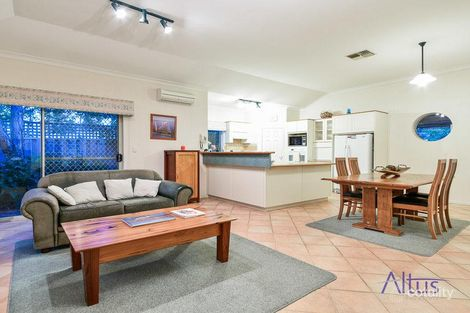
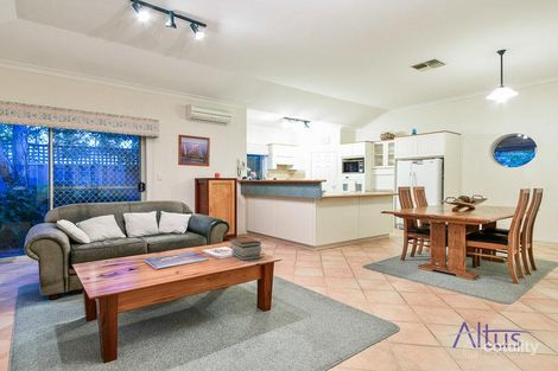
+ book stack [228,236,262,262]
